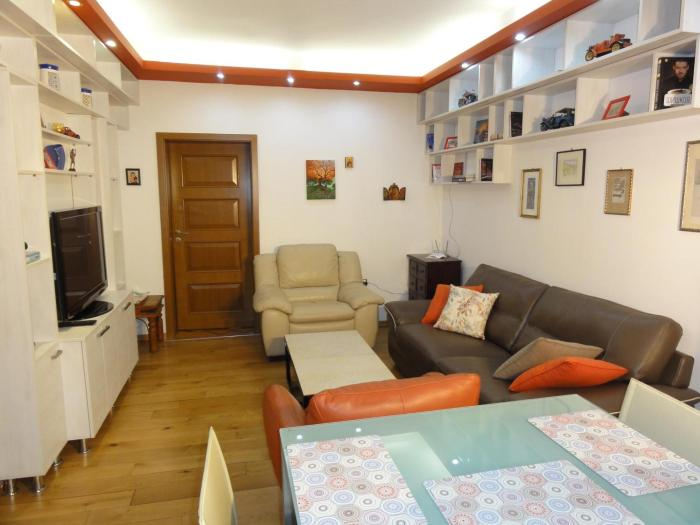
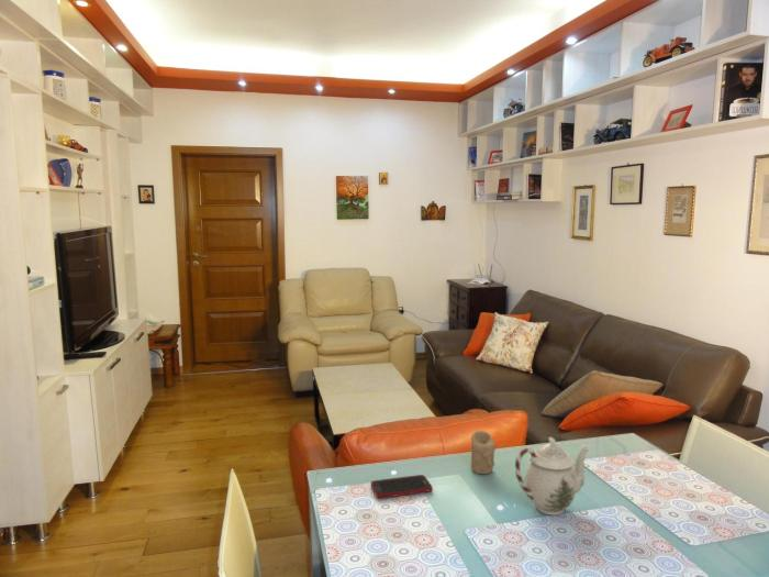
+ teapot [514,436,591,517]
+ cell phone [370,474,434,499]
+ candle [470,430,497,475]
